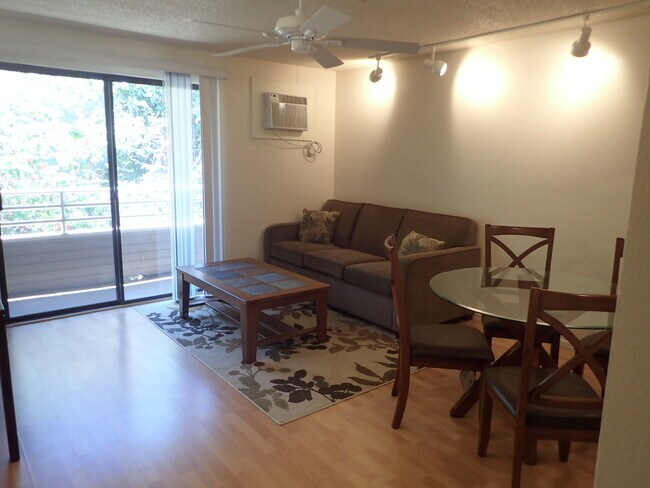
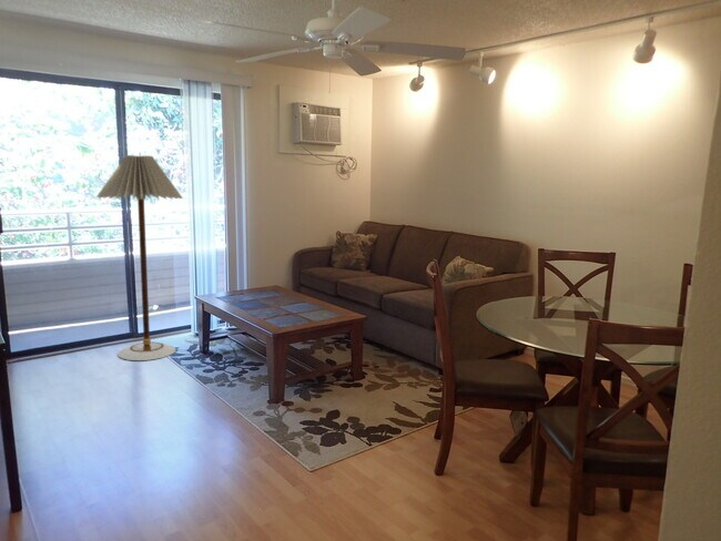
+ floor lamp [95,154,184,361]
